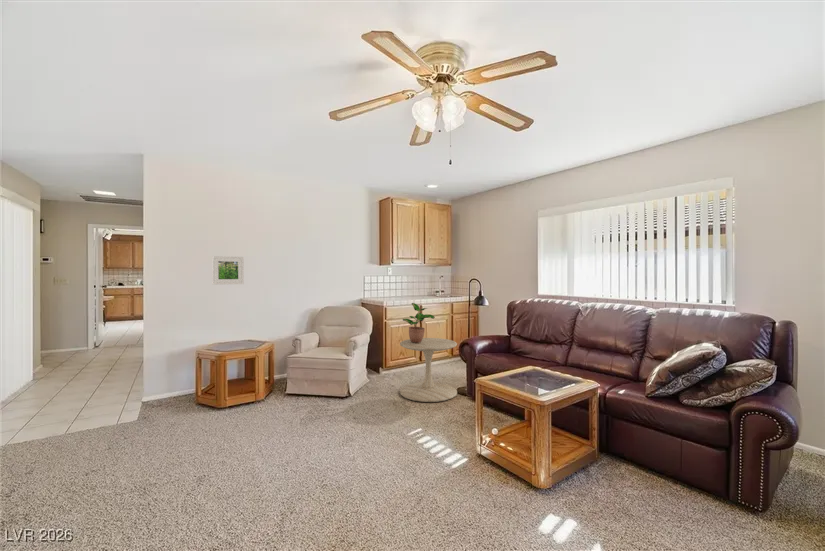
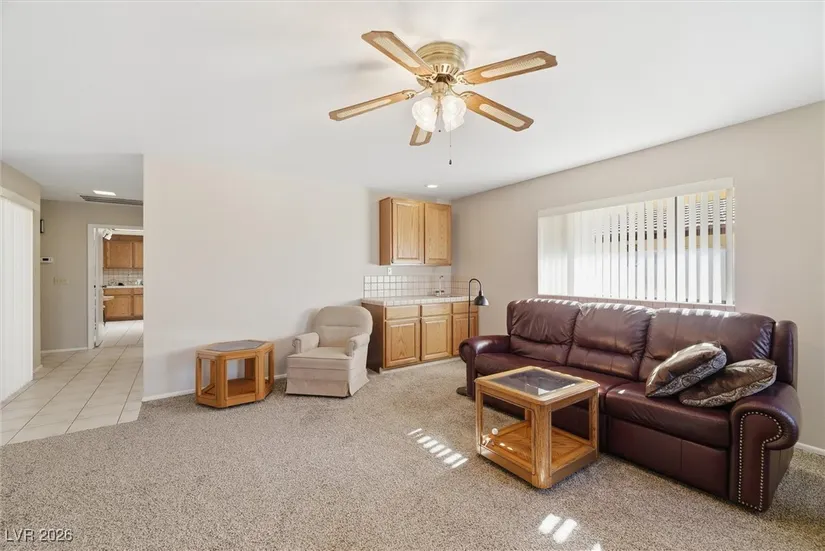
- potted plant [402,302,436,342]
- side table [399,337,458,403]
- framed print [211,255,245,286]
